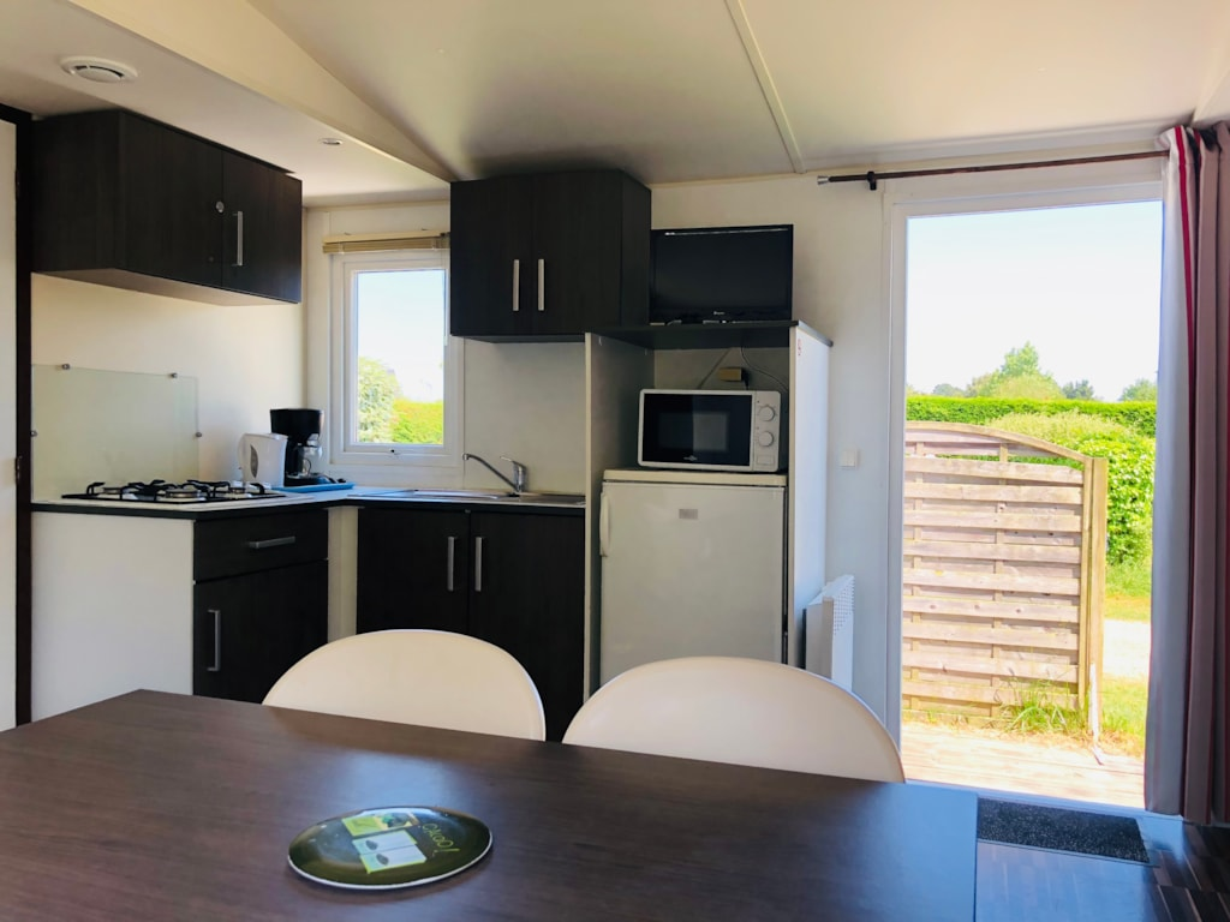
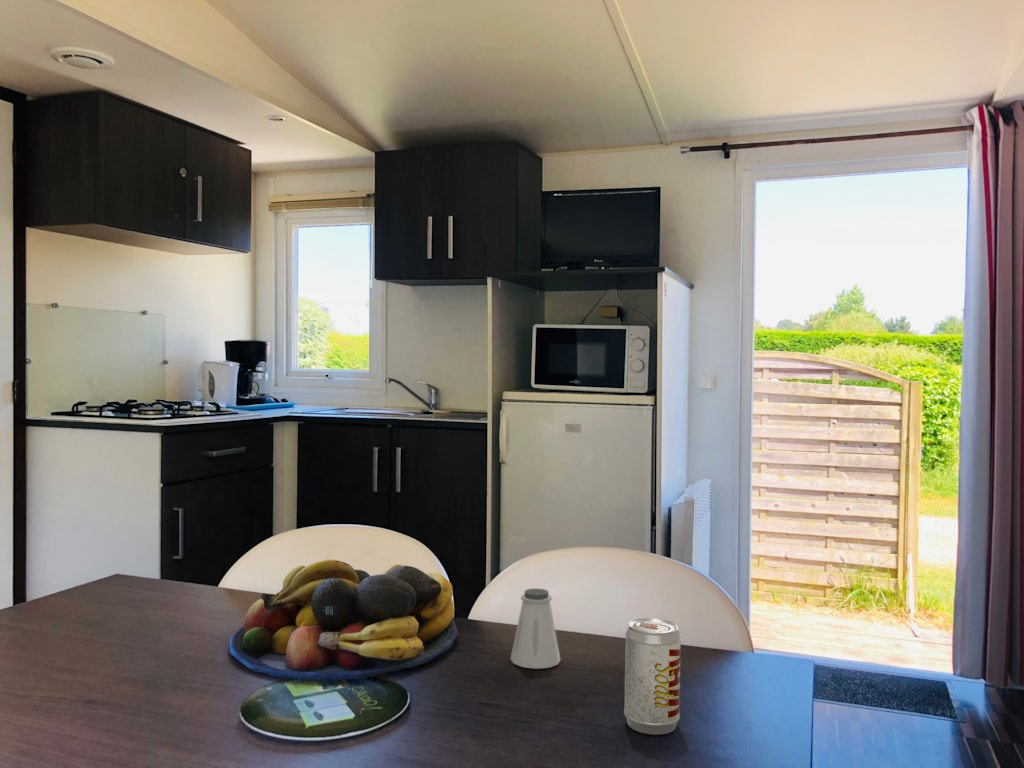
+ fruit bowl [228,558,459,681]
+ saltshaker [510,587,562,670]
+ beverage can [623,617,682,736]
